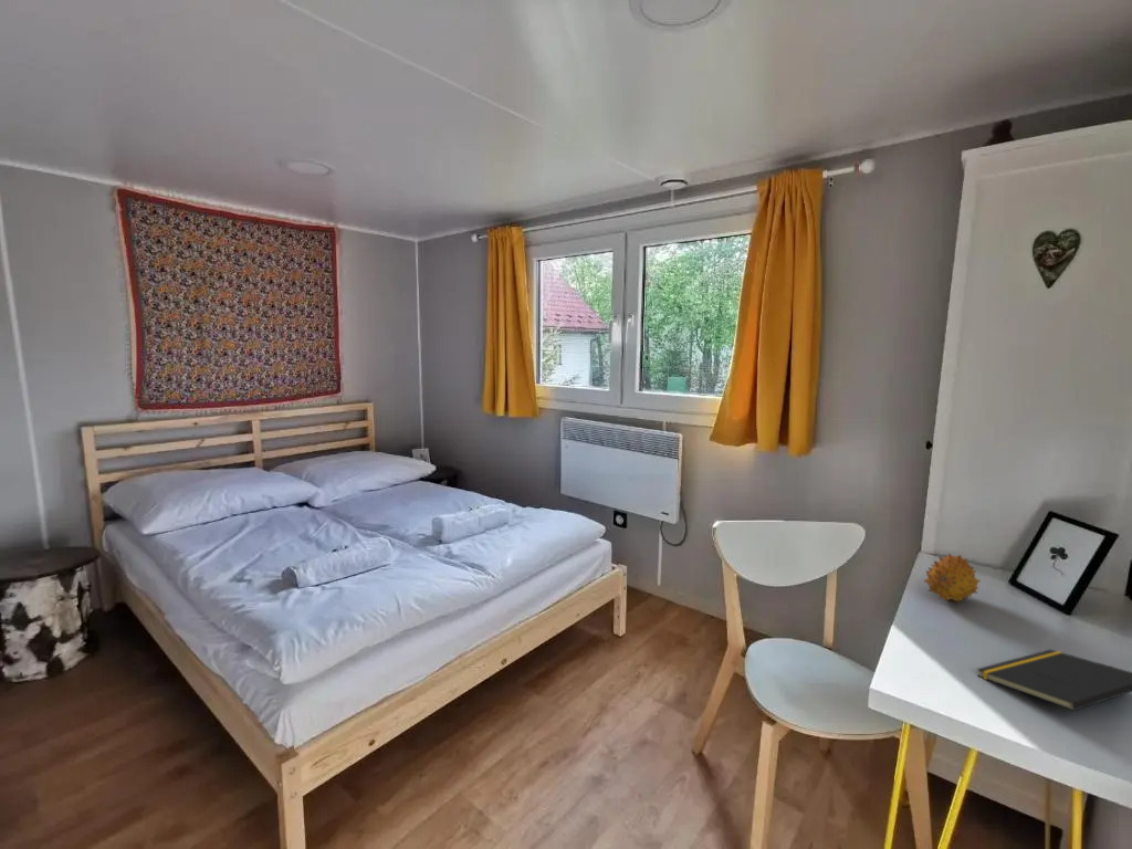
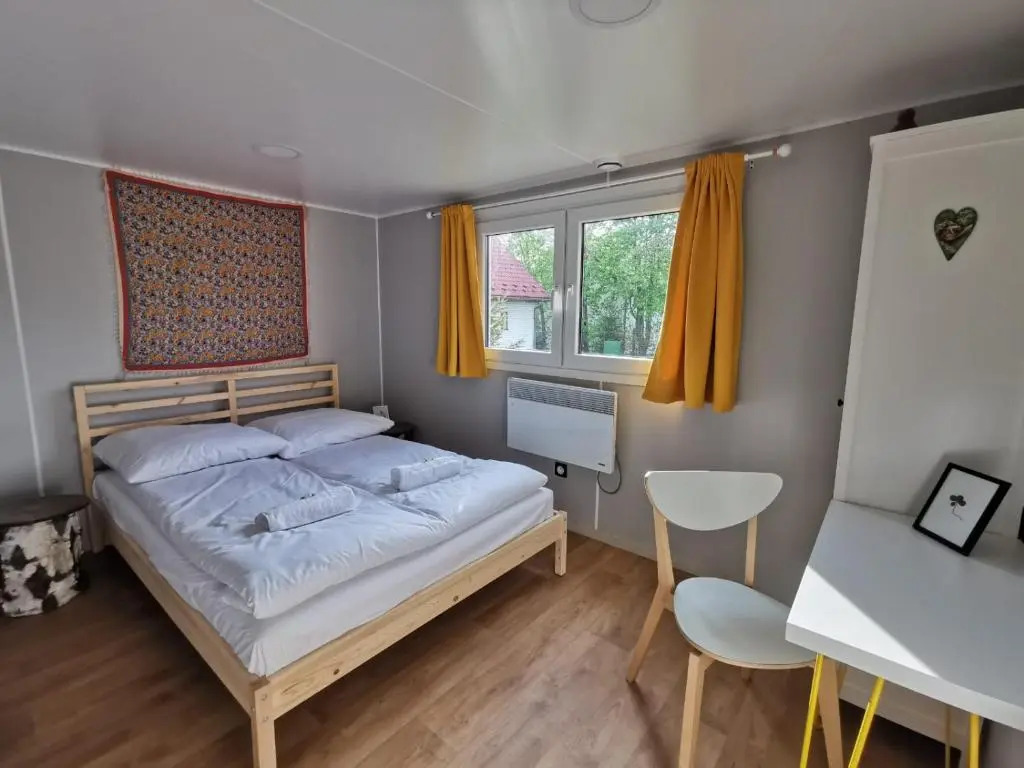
- fruit [923,553,982,604]
- notepad [975,649,1132,712]
